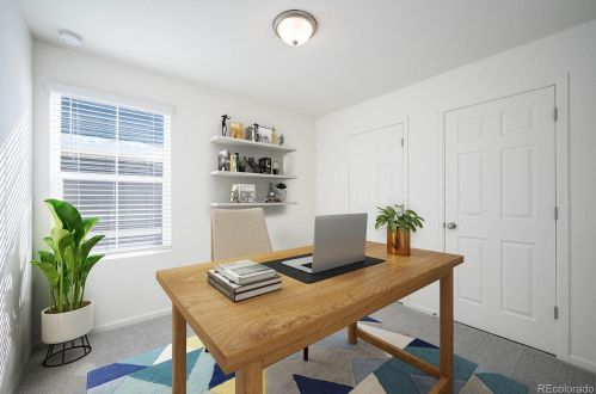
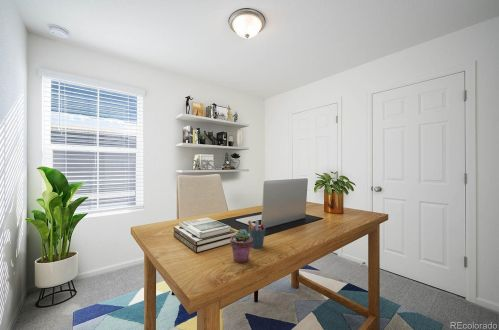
+ potted succulent [229,228,253,264]
+ pen holder [247,220,266,249]
